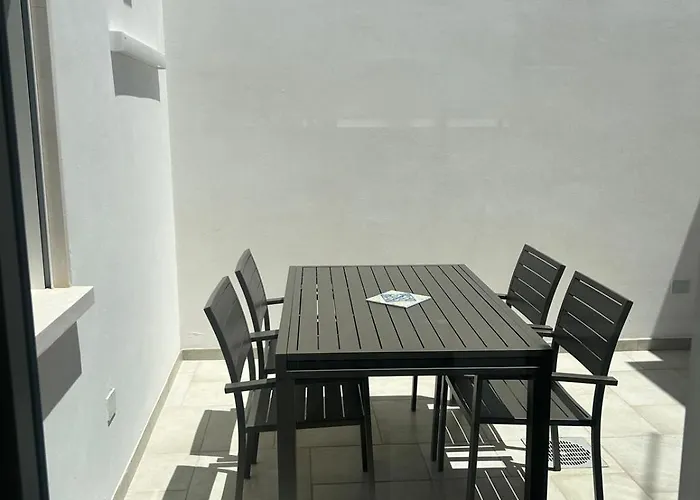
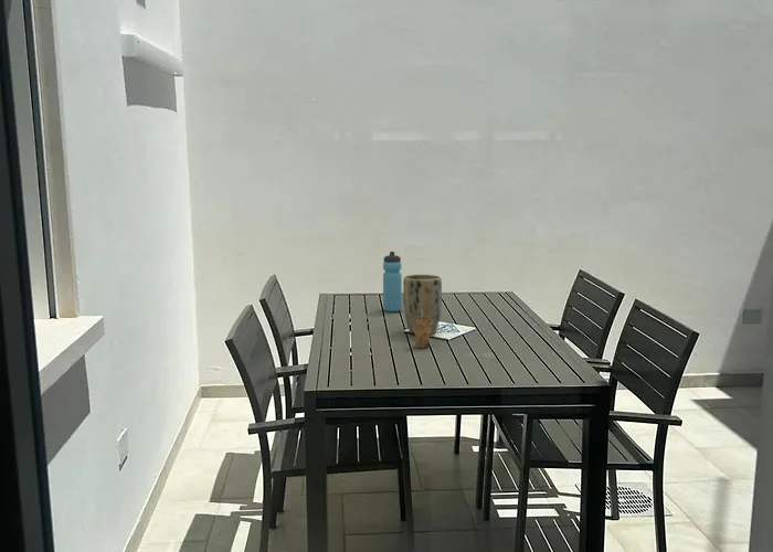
+ water bottle [382,251,403,312]
+ cup [413,309,432,349]
+ plant pot [402,274,443,336]
